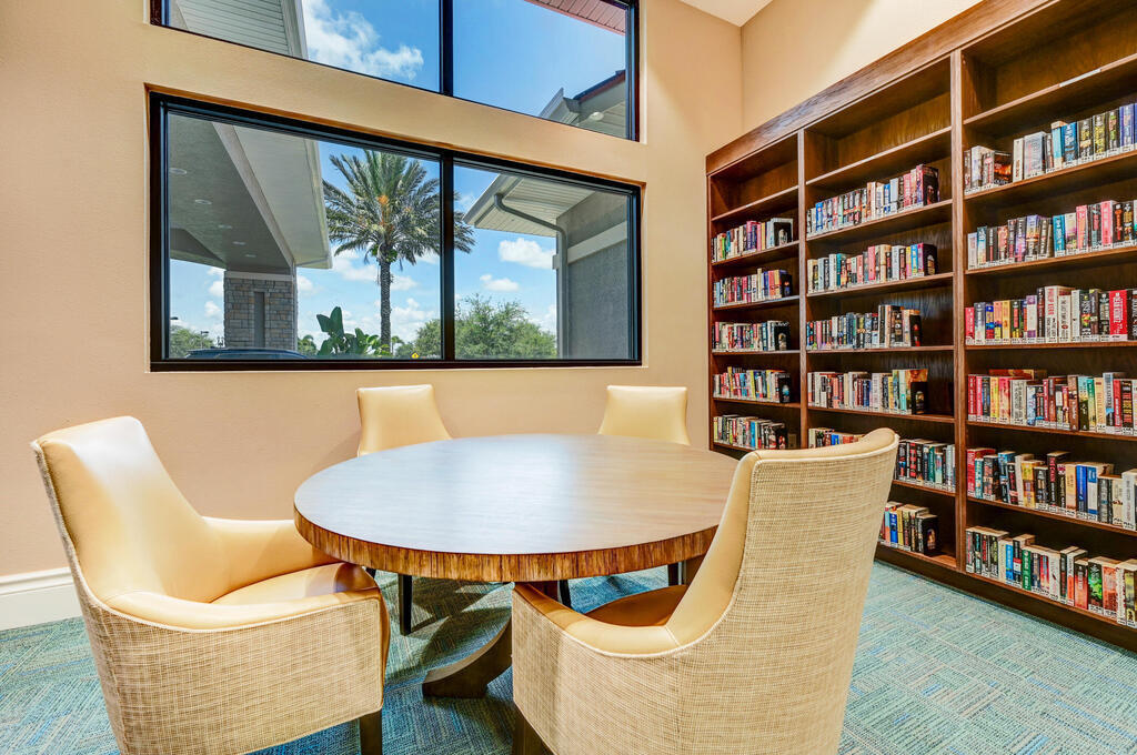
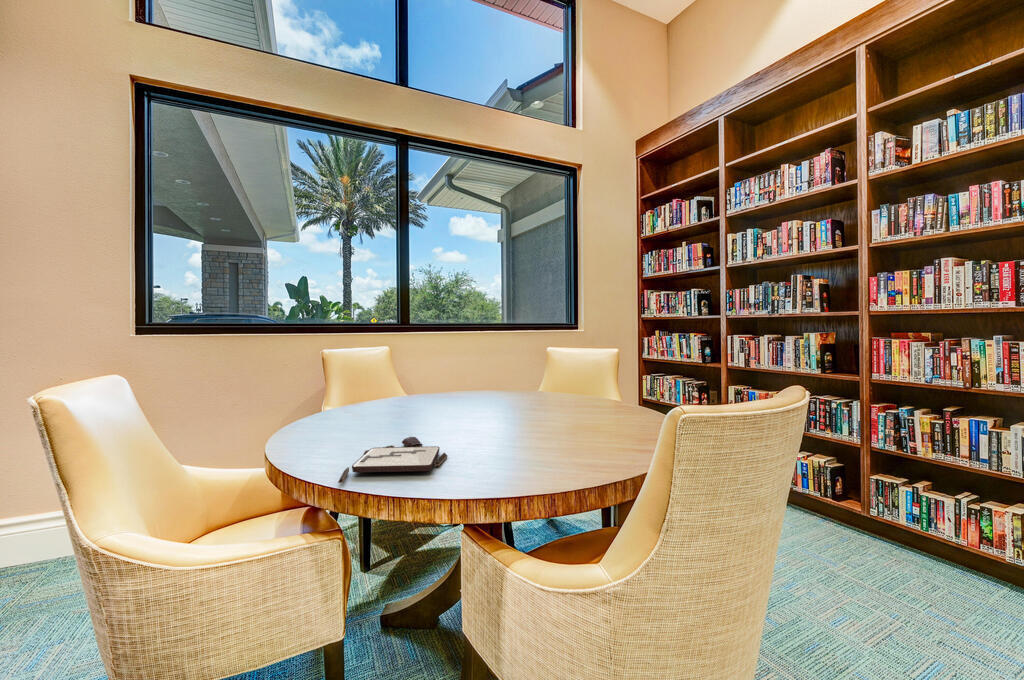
+ board game [337,436,449,484]
